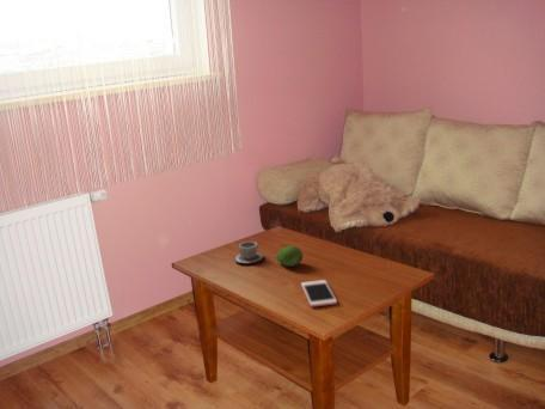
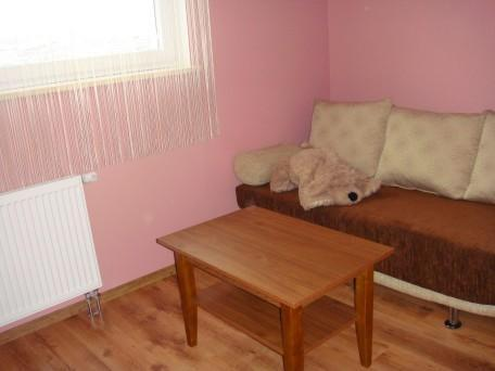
- cup [233,240,265,264]
- cell phone [300,279,338,309]
- fruit [275,244,304,268]
